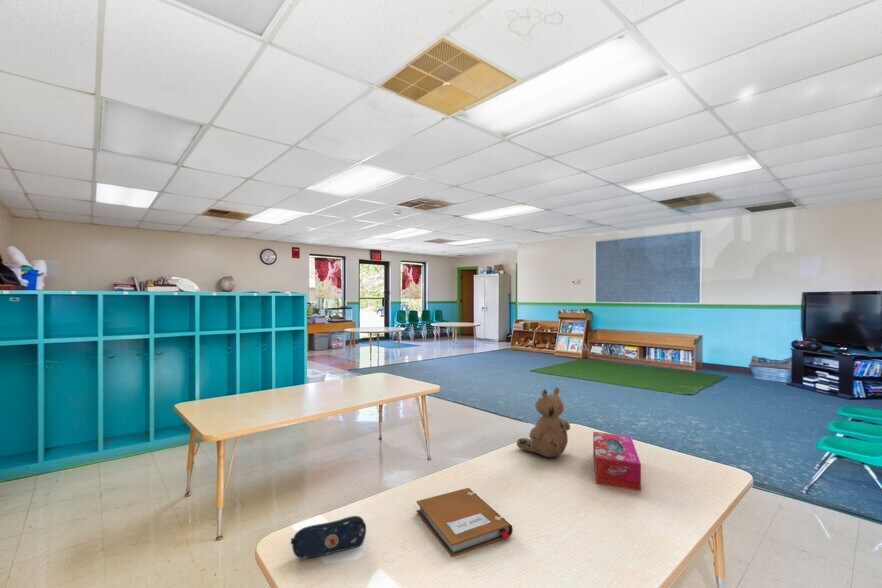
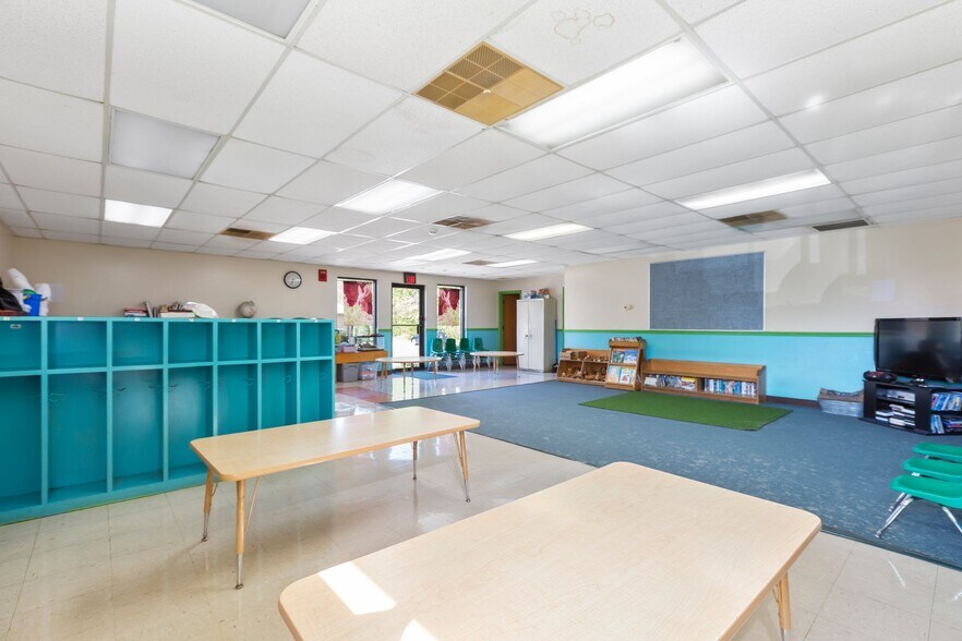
- pencil case [290,515,367,559]
- notebook [416,487,514,558]
- tissue box [592,431,642,492]
- teddy bear [516,386,571,458]
